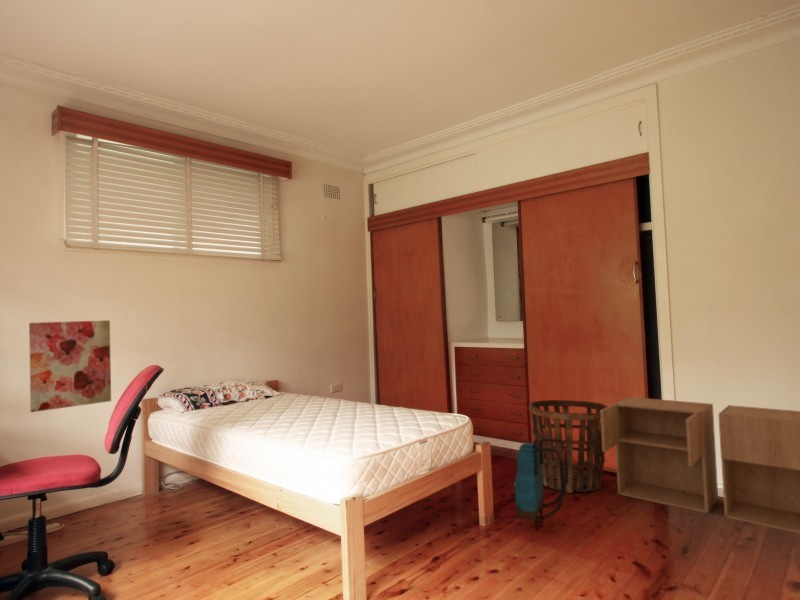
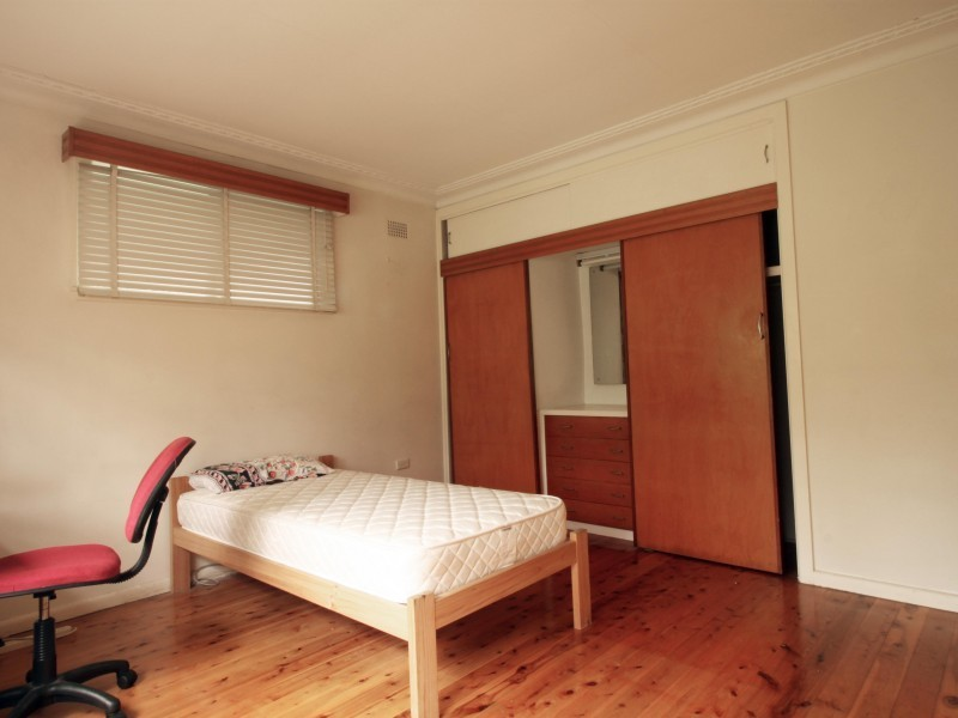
- basket [528,399,608,494]
- wall art [28,319,112,413]
- storage cabinet [600,396,800,535]
- backpack [513,437,570,532]
